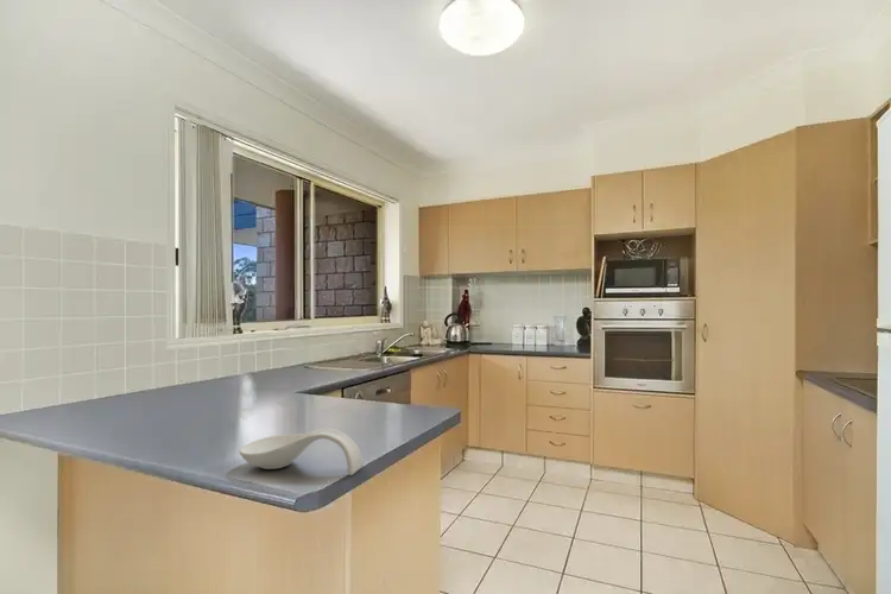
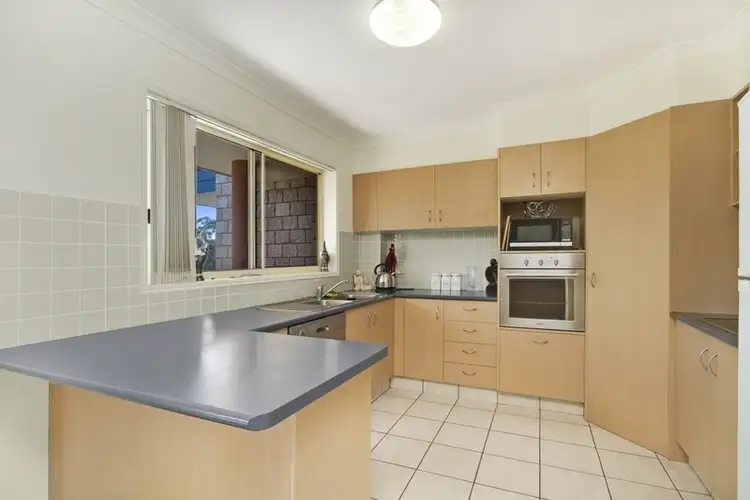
- spoon rest [238,428,364,476]
